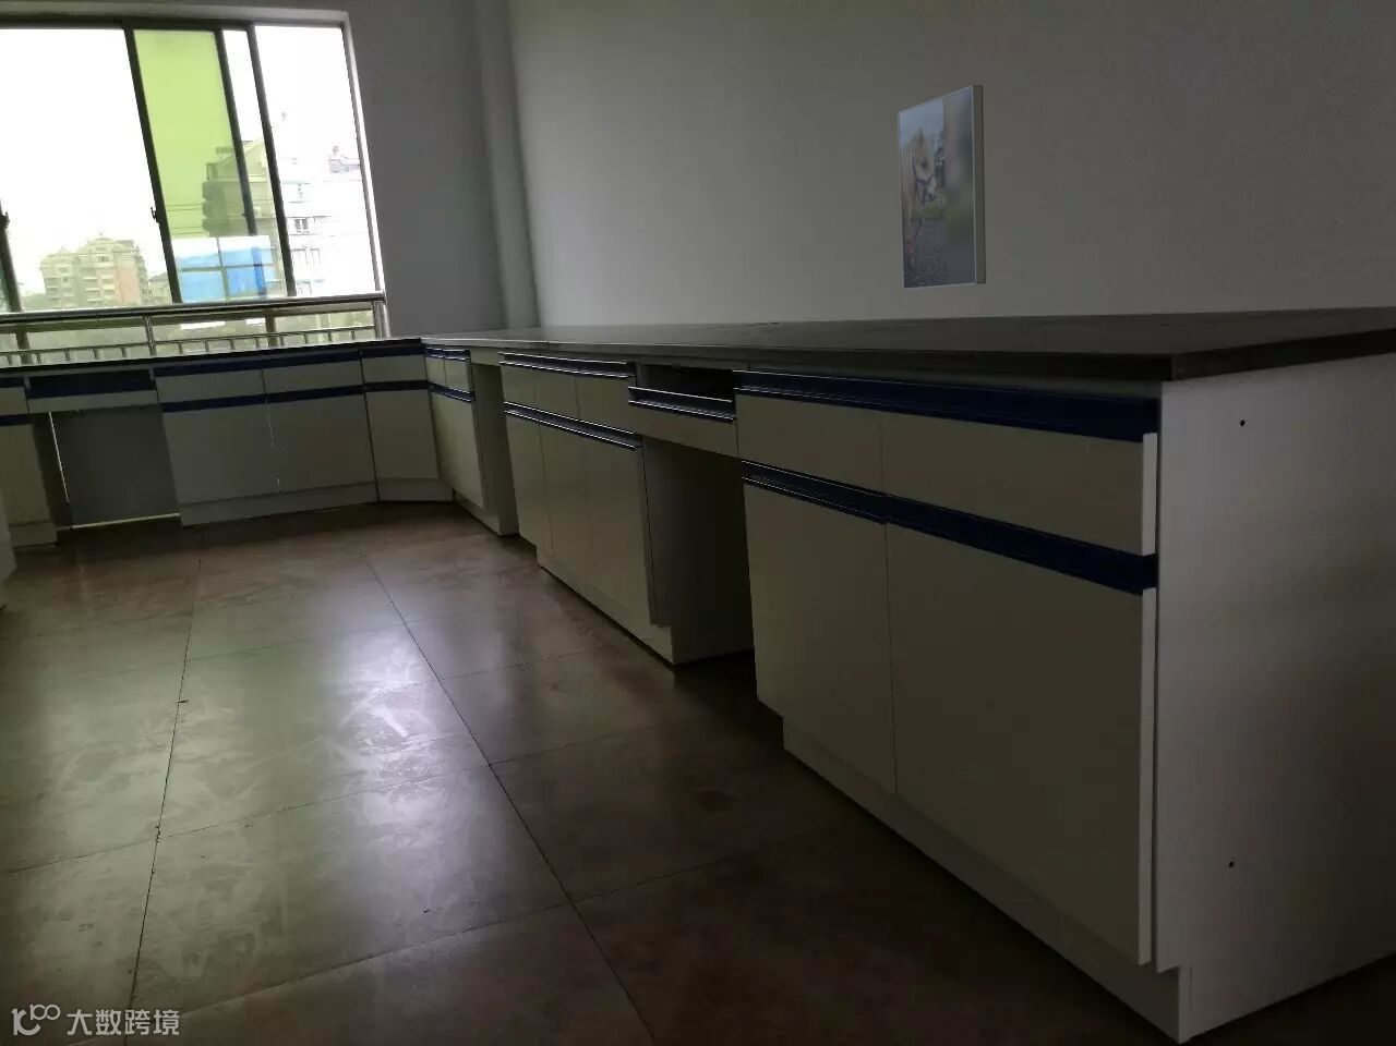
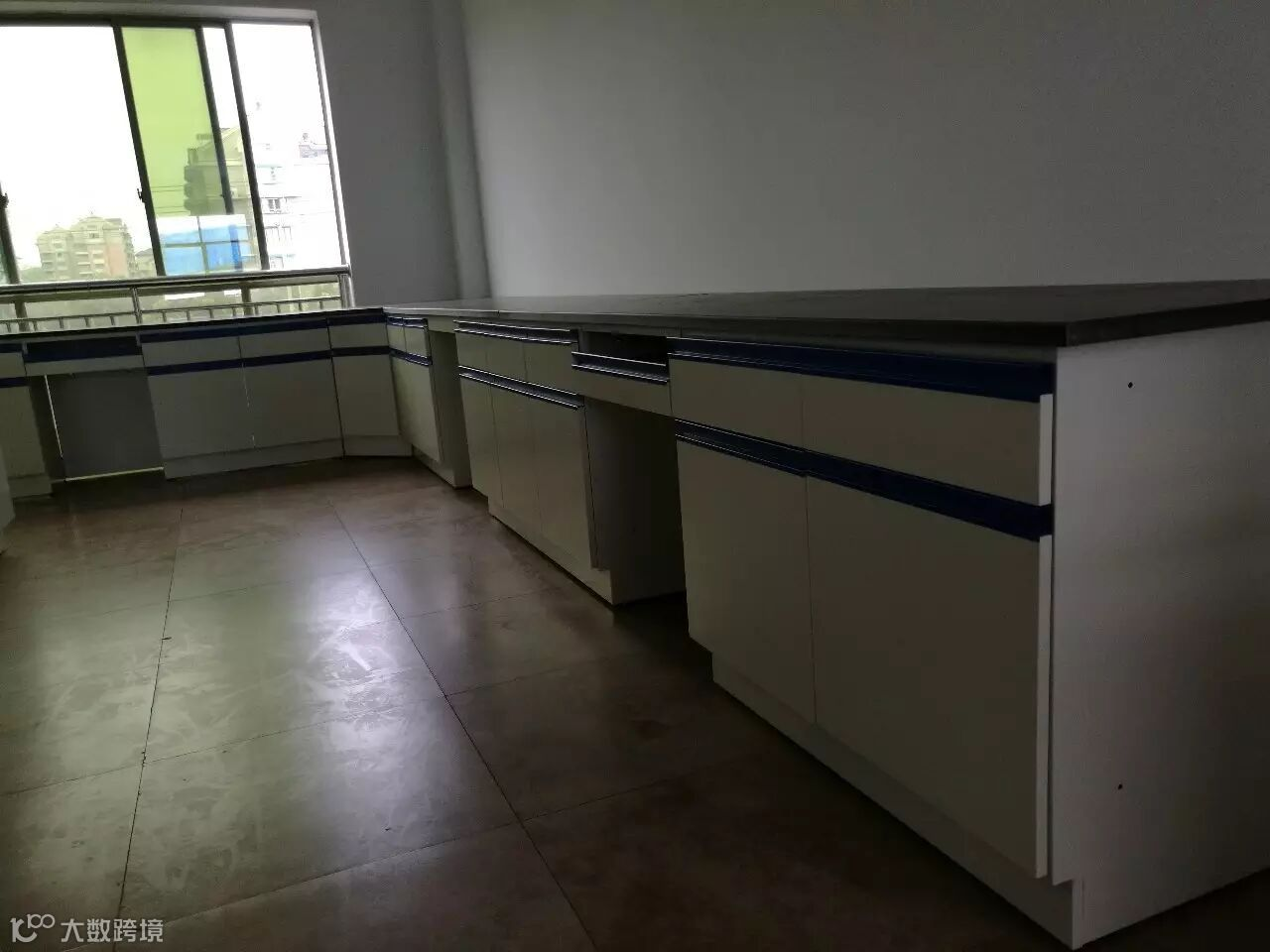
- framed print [897,84,987,291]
